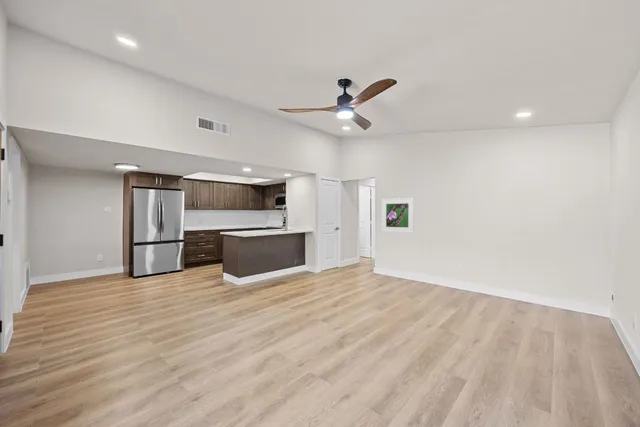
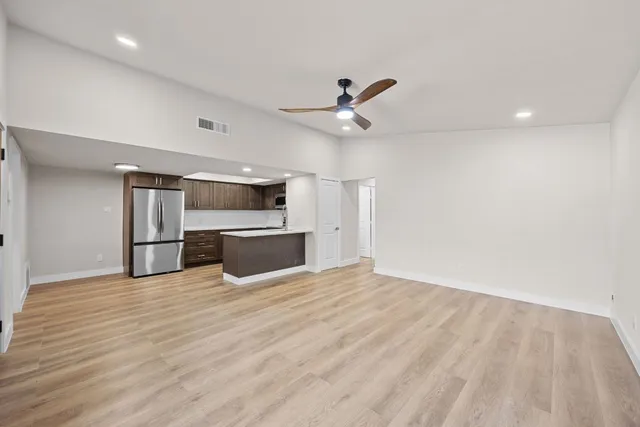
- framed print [381,197,415,234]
